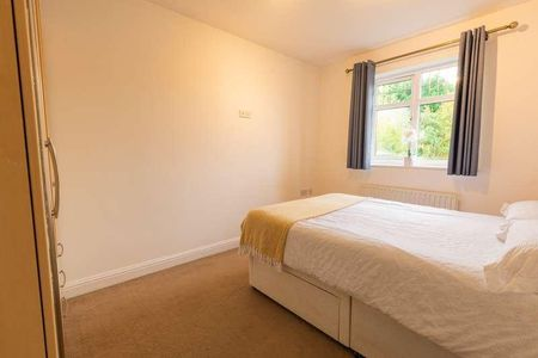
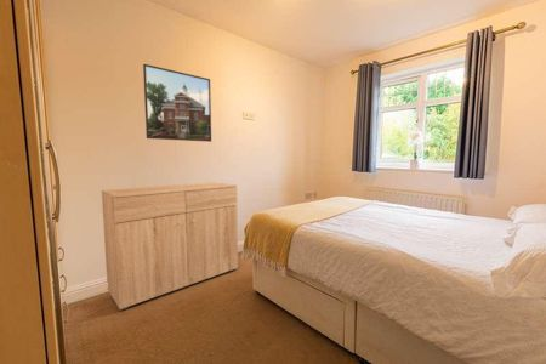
+ dresser [101,181,239,312]
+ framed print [142,63,212,143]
